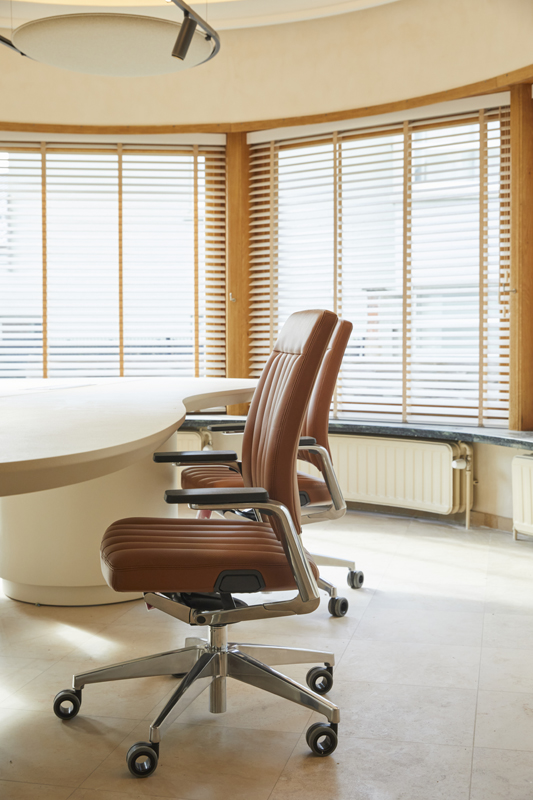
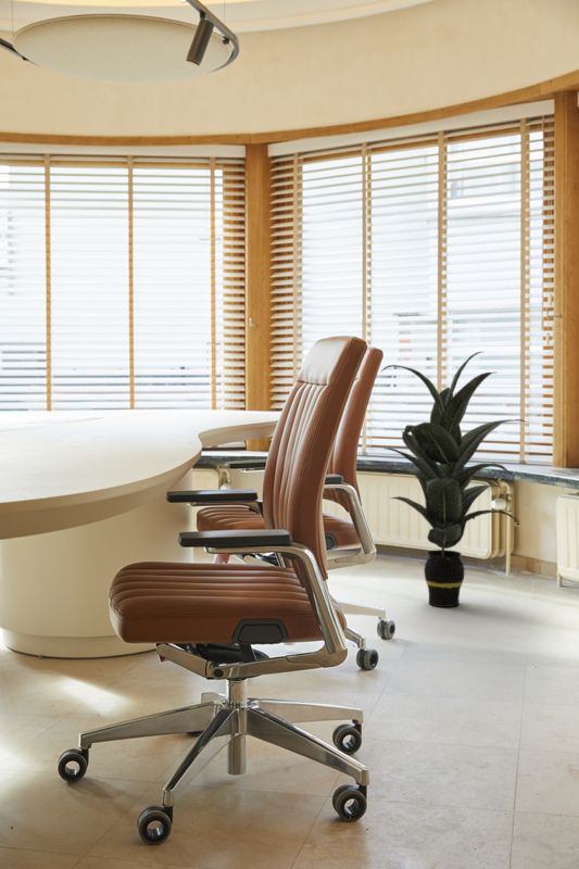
+ indoor plant [379,350,530,608]
